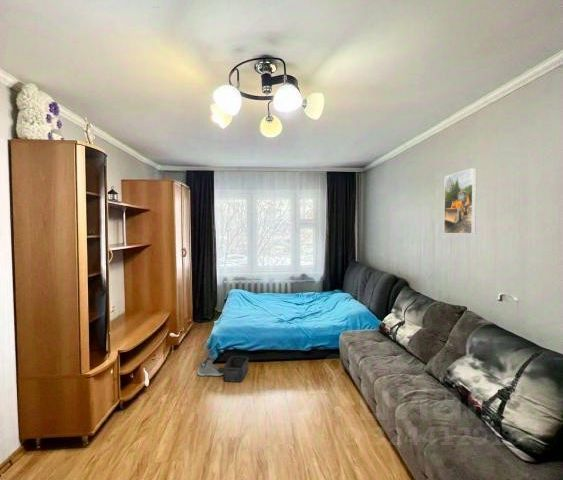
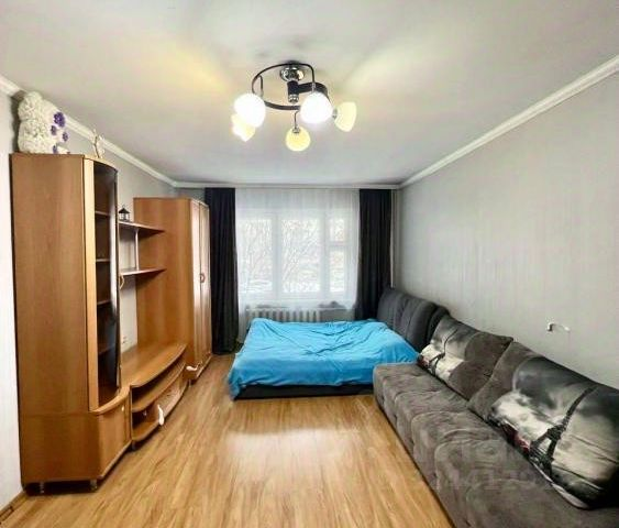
- sneaker [197,356,224,377]
- storage bin [223,355,249,383]
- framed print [443,167,478,235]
